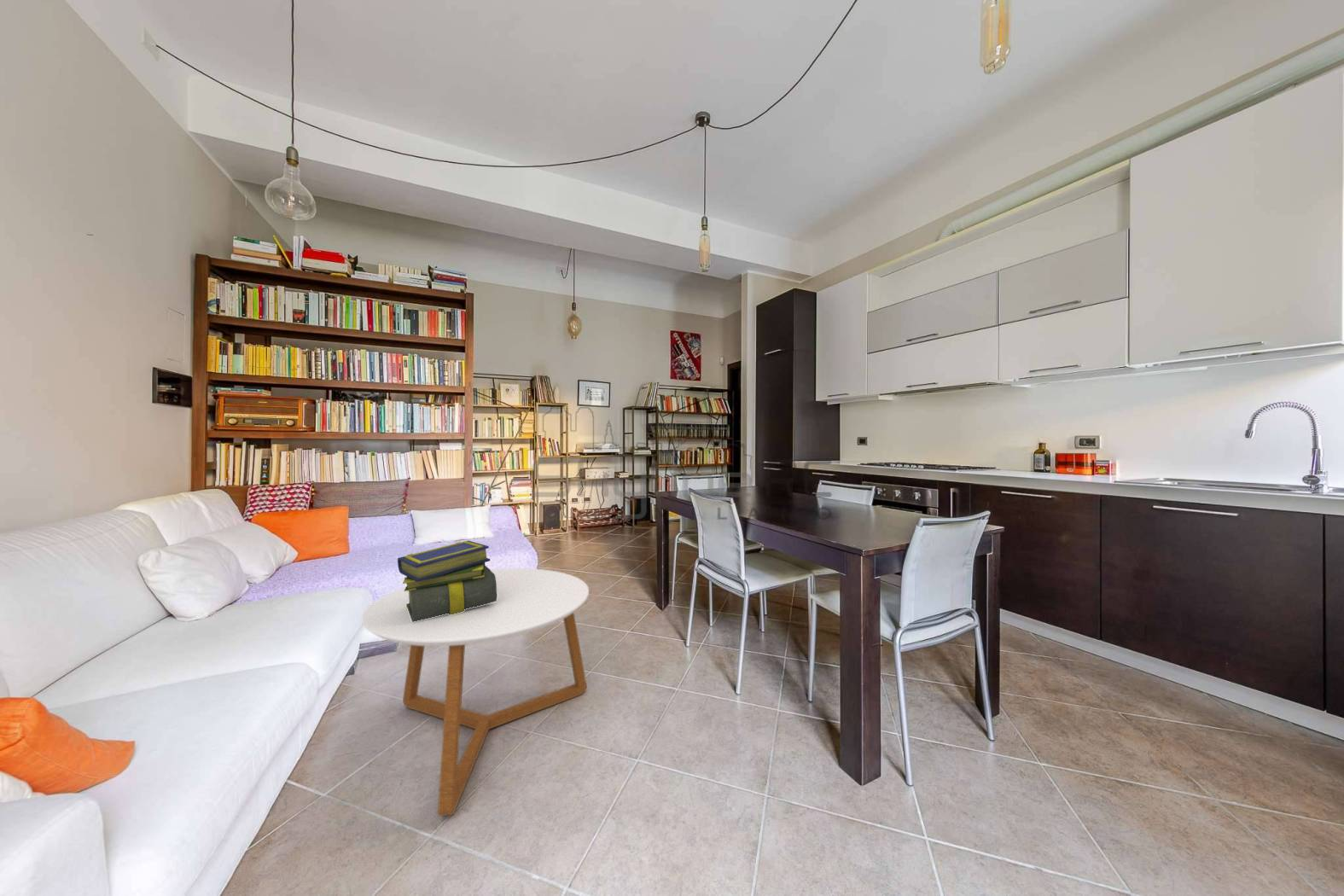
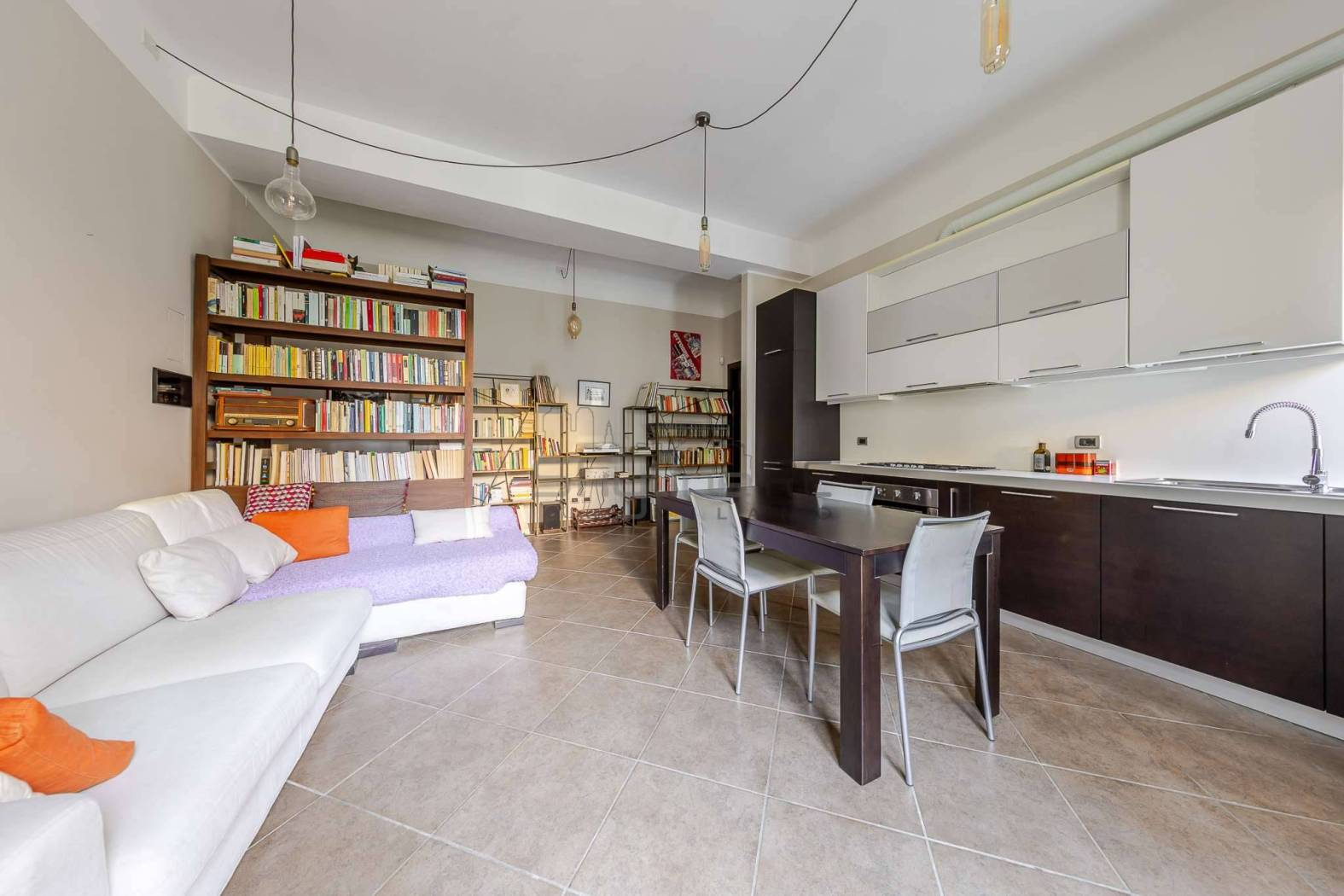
- stack of books [397,540,497,622]
- coffee table [361,567,590,817]
